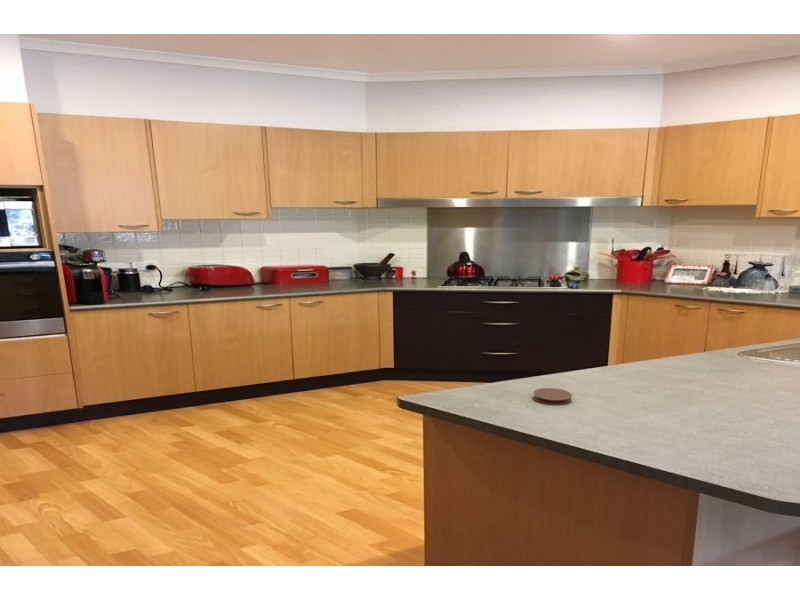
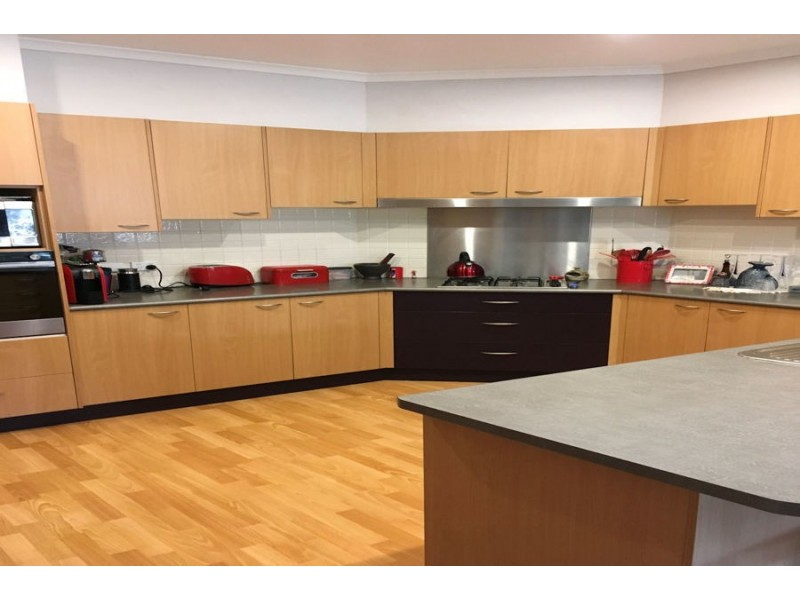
- coaster [533,387,573,406]
